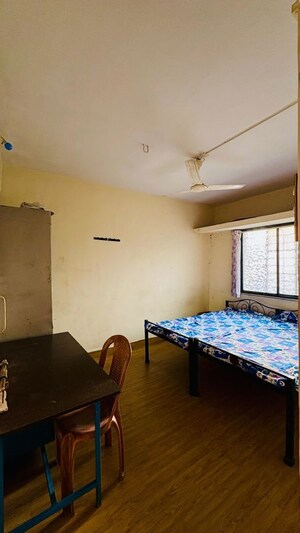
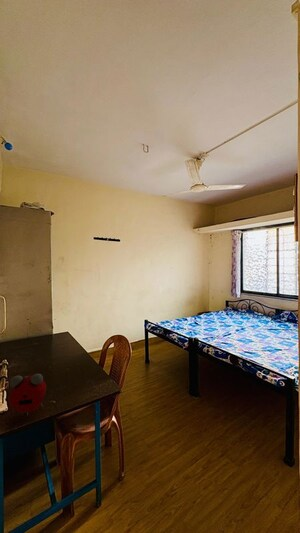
+ alarm clock [8,373,47,416]
